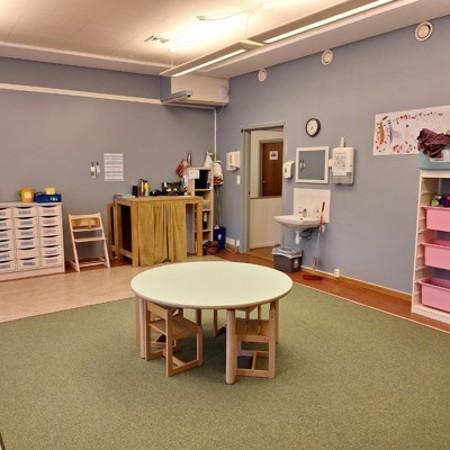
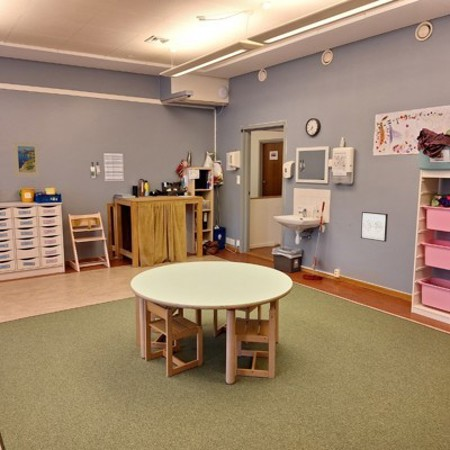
+ wall art [360,211,389,243]
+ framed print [11,141,41,178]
